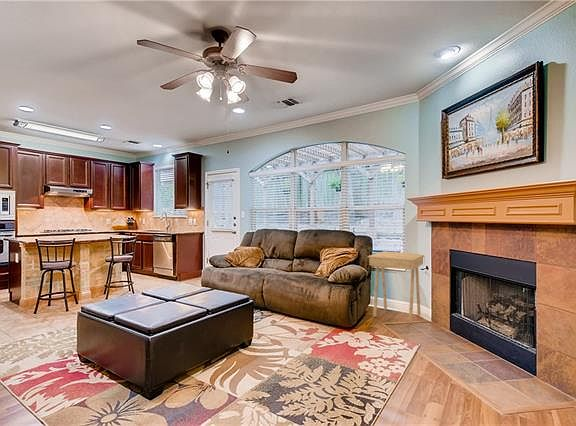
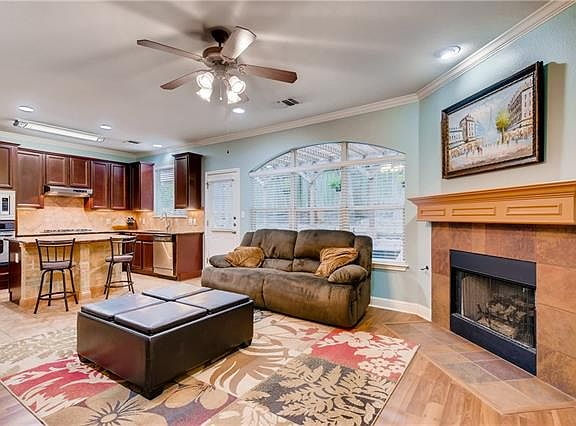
- side table [367,250,425,325]
